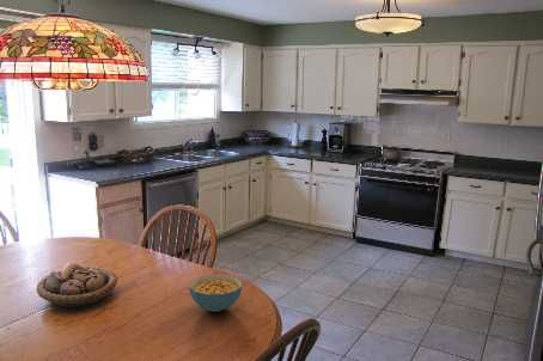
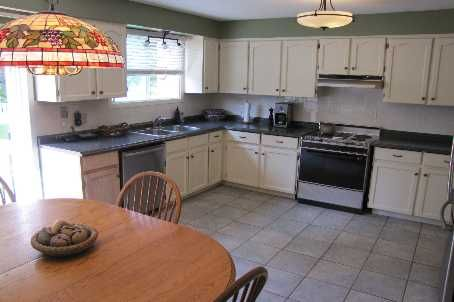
- cereal bowl [188,274,243,313]
